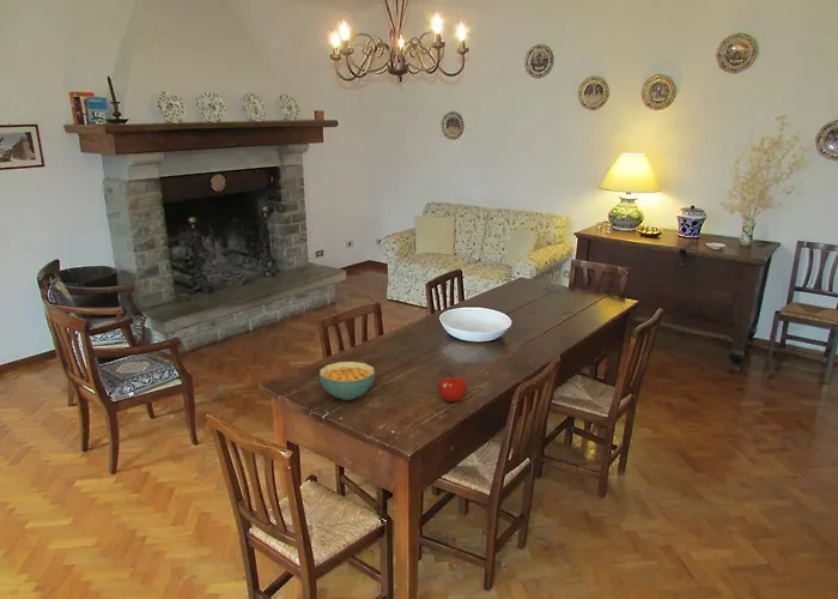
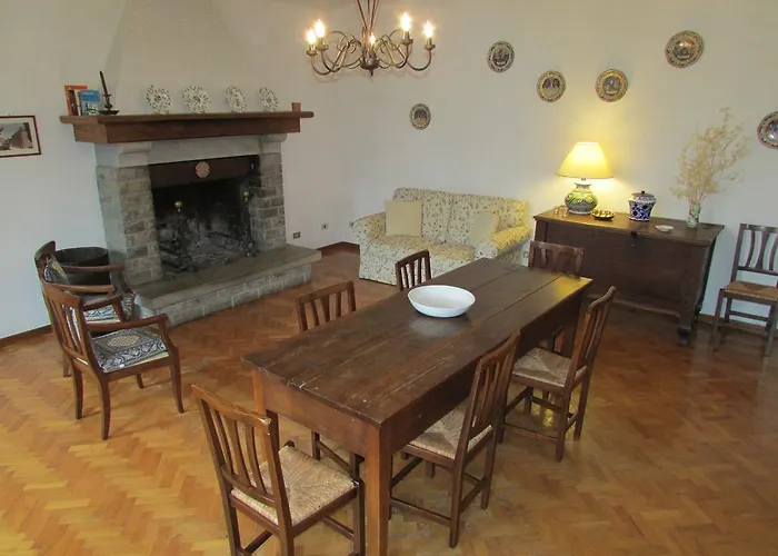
- cereal bowl [318,361,376,401]
- fruit [437,373,467,403]
